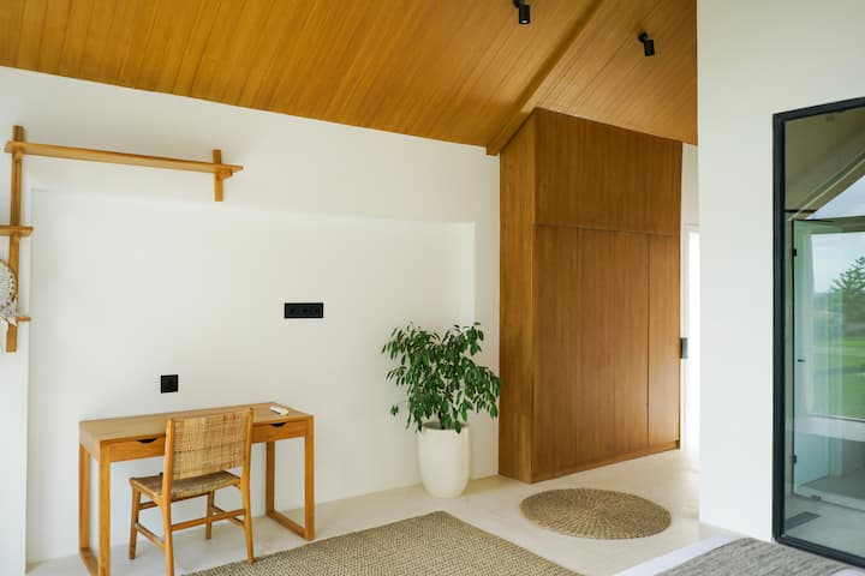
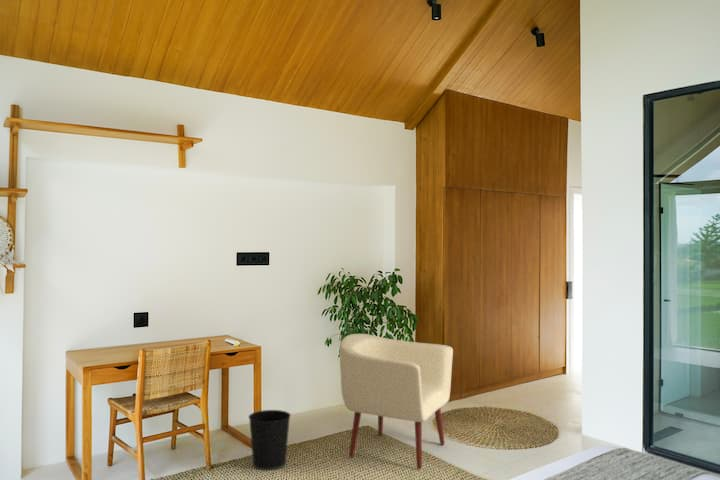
+ armchair [338,333,454,470]
+ wastebasket [247,409,292,471]
